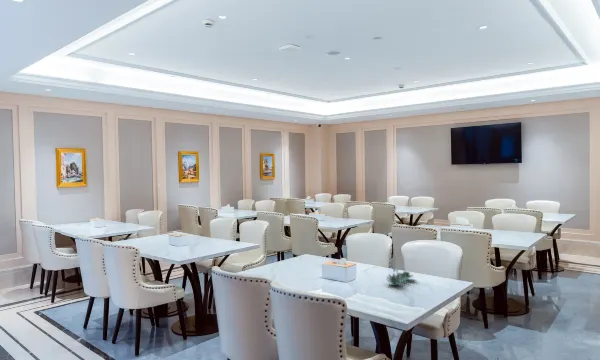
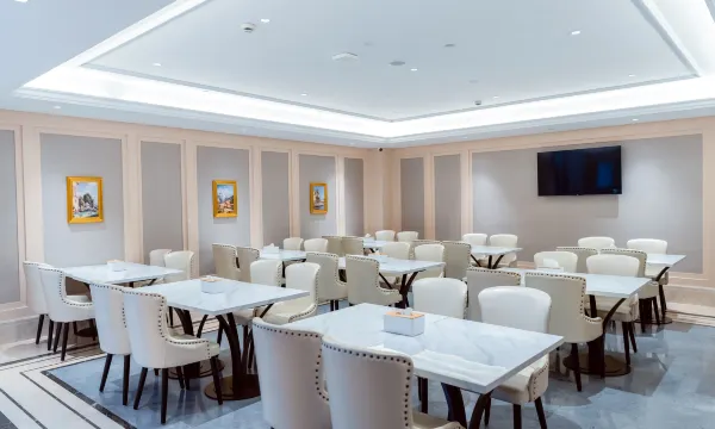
- succulent plant [386,267,415,285]
